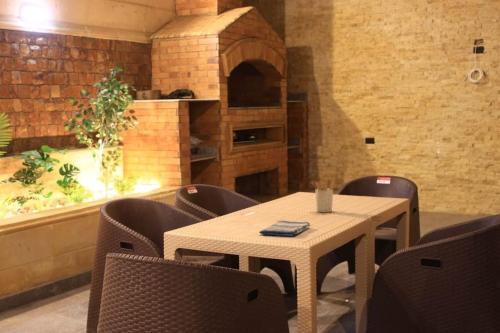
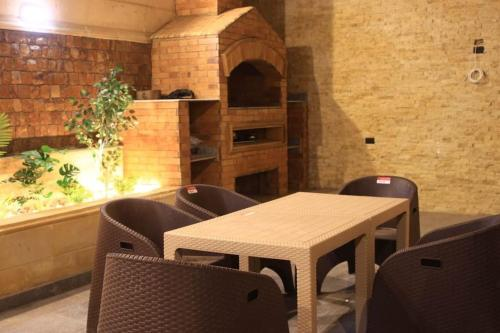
- utensil holder [311,178,336,213]
- dish towel [258,220,312,238]
